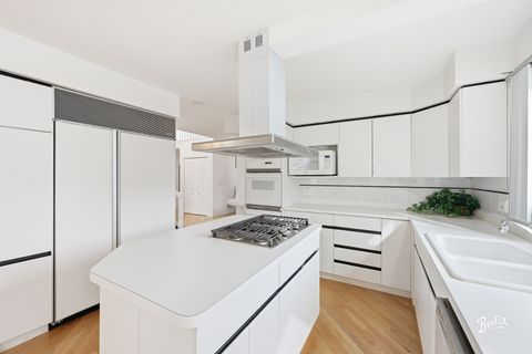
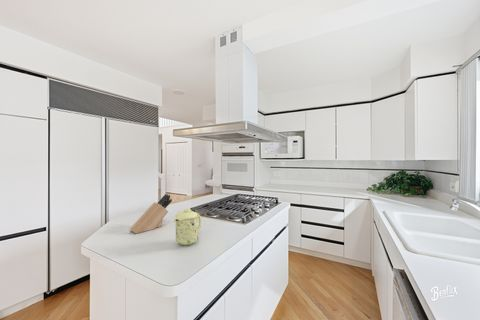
+ knife block [129,193,173,234]
+ mug [173,208,202,246]
